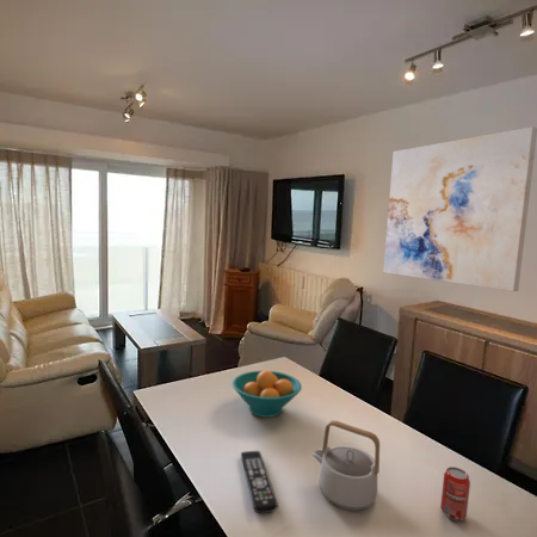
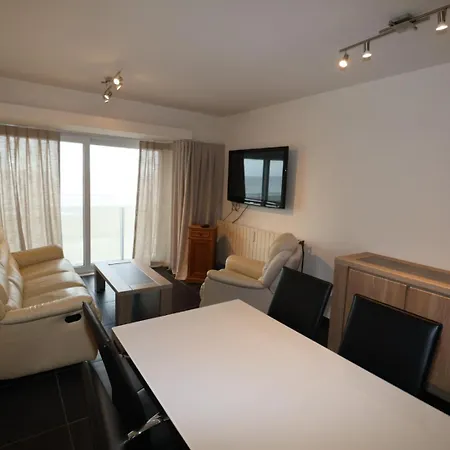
- fruit bowl [232,369,303,419]
- remote control [240,450,279,514]
- teapot [310,419,381,512]
- beverage can [439,465,471,523]
- wall art [382,125,537,292]
